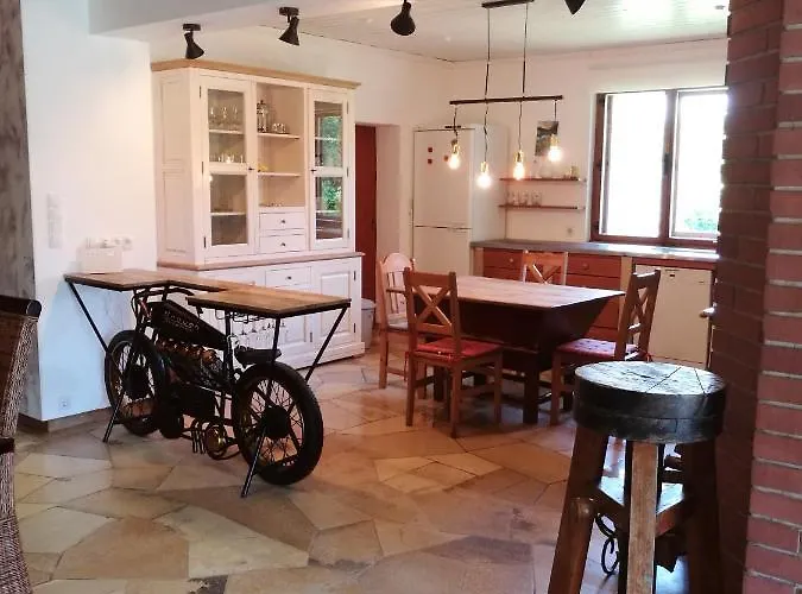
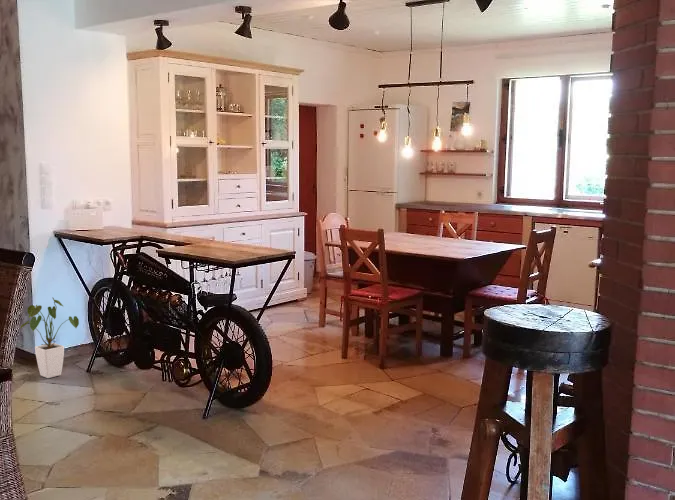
+ house plant [19,296,80,379]
